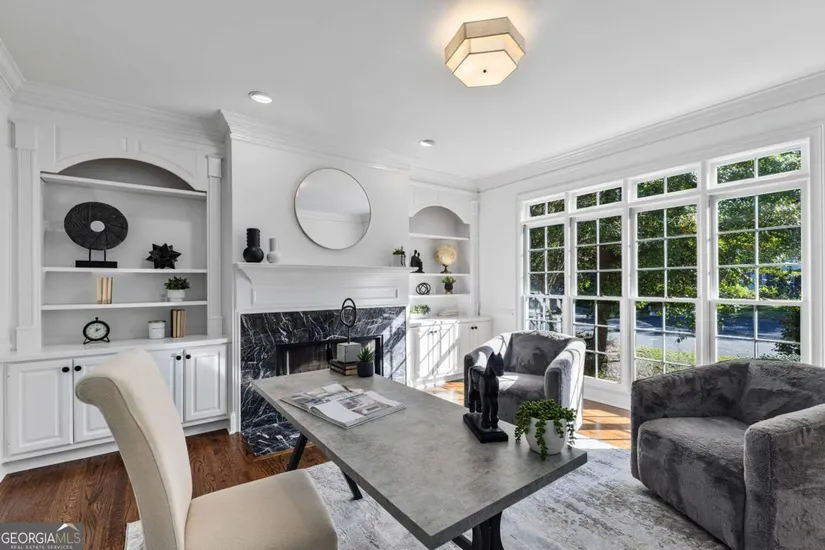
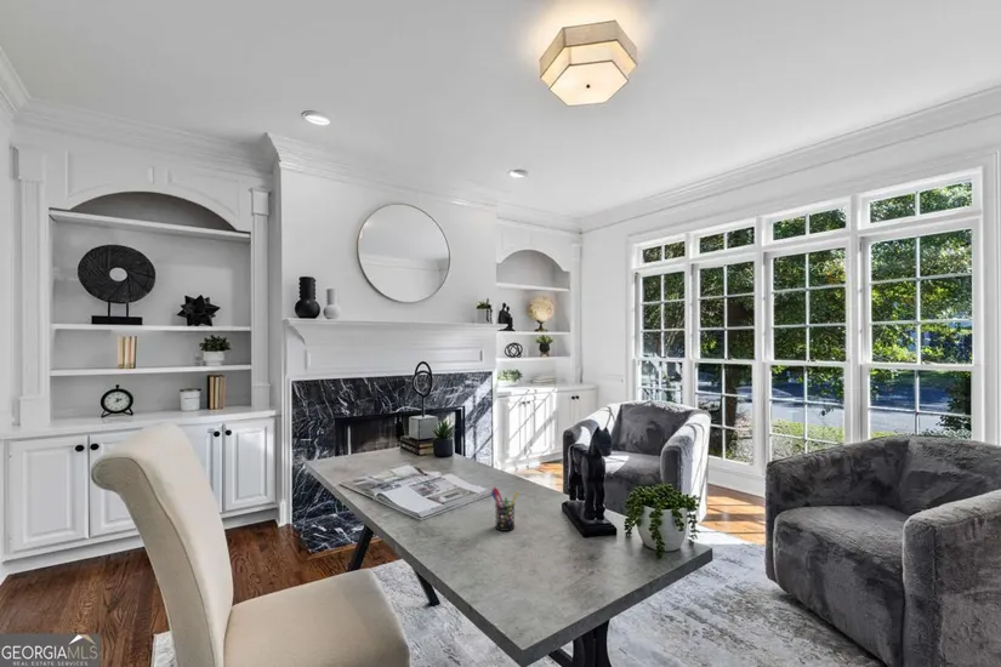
+ pen holder [489,486,521,532]
